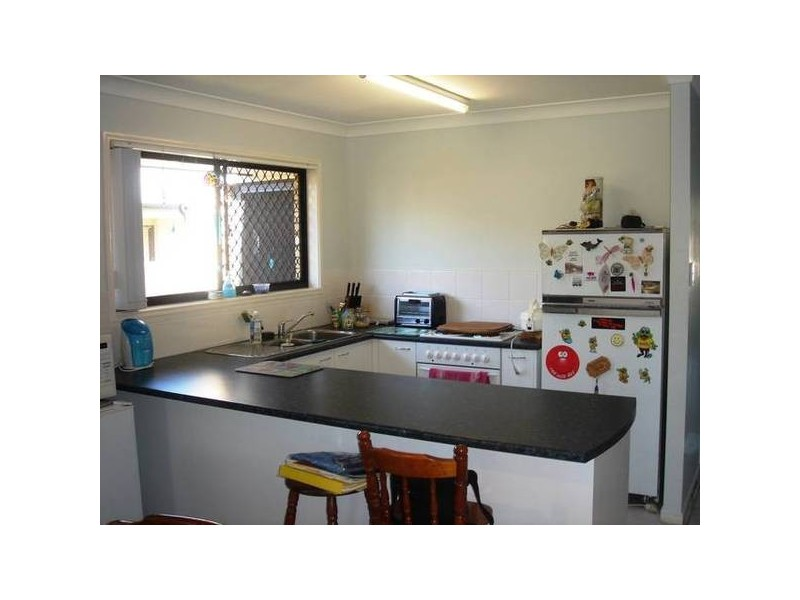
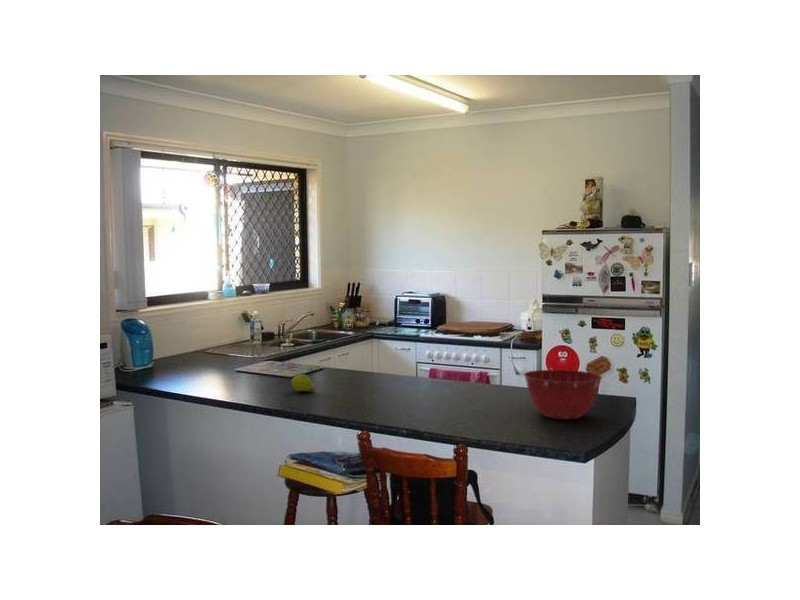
+ mixing bowl [523,369,603,420]
+ fruit [290,373,316,394]
